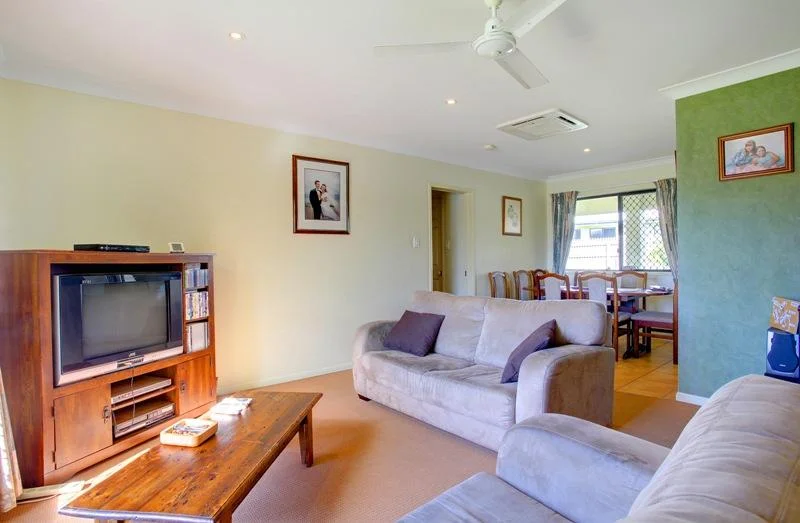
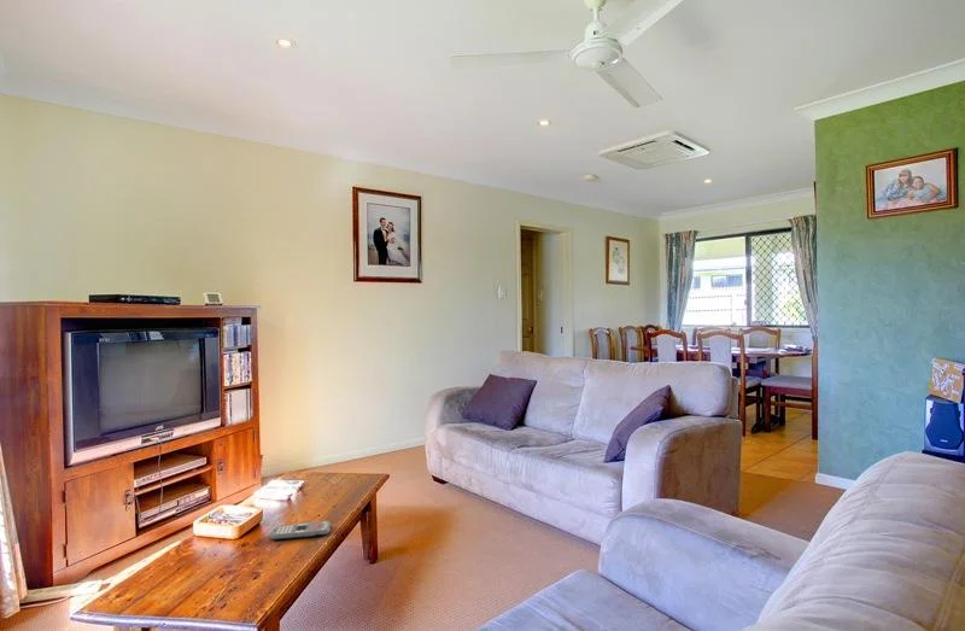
+ remote control [269,520,332,542]
